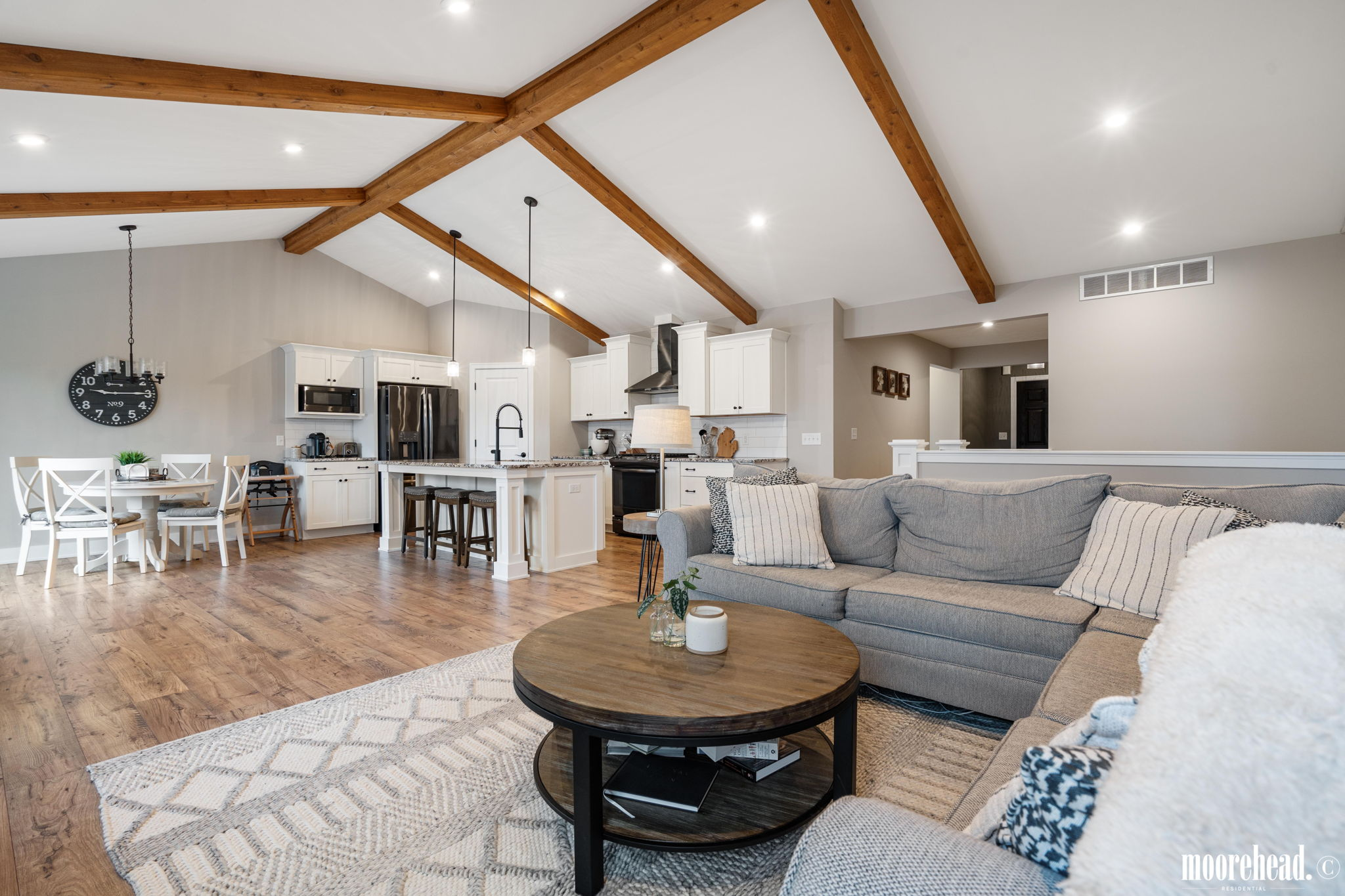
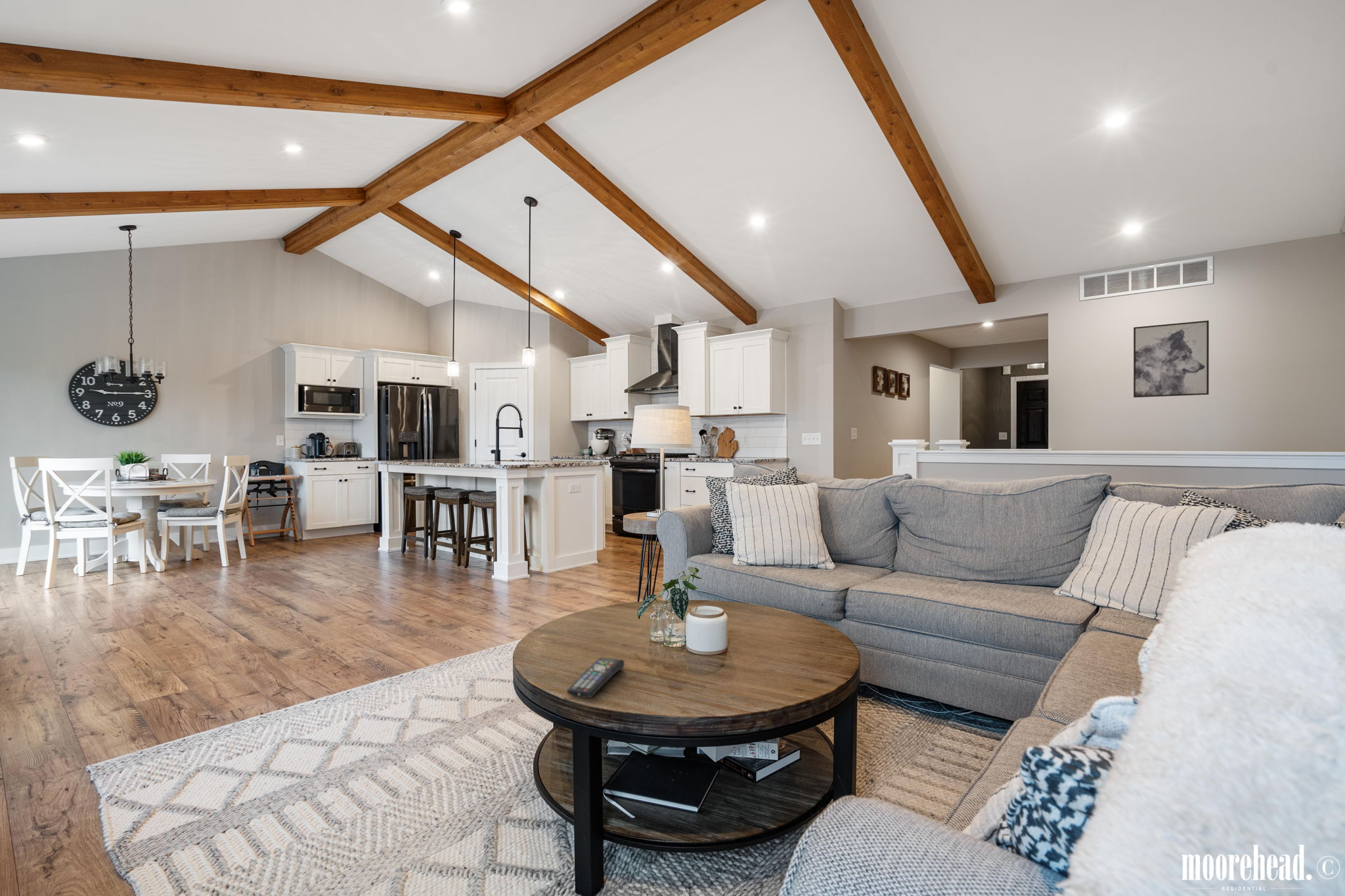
+ wall art [1133,320,1210,398]
+ remote control [566,657,625,698]
